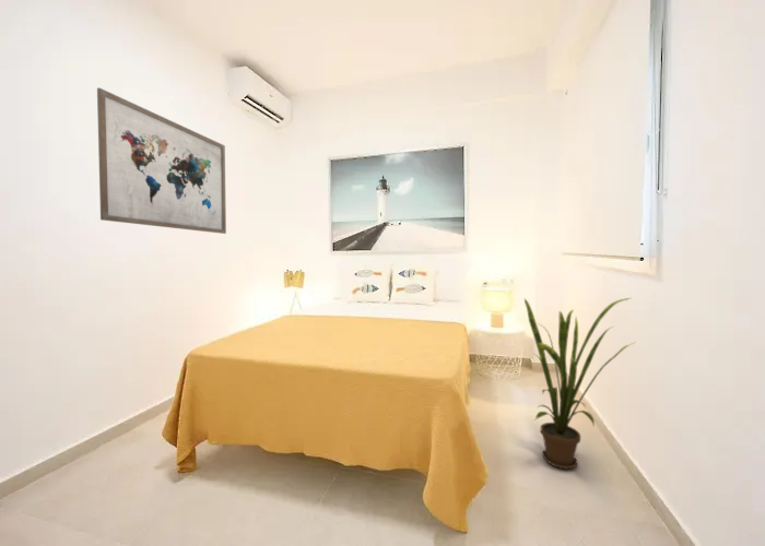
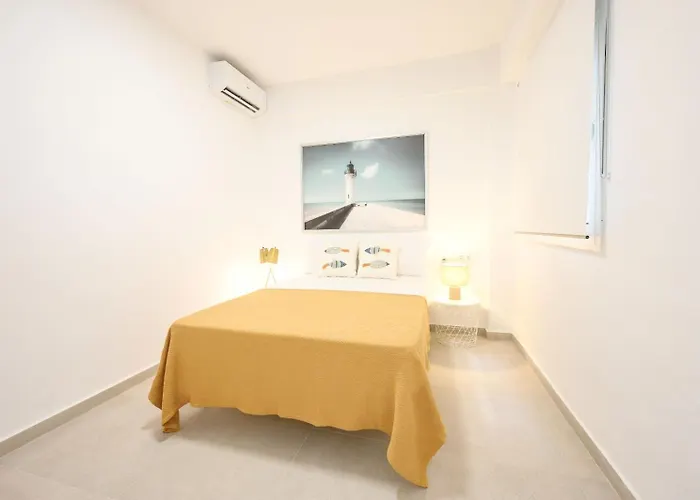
- wall art [96,86,227,235]
- house plant [522,297,637,471]
